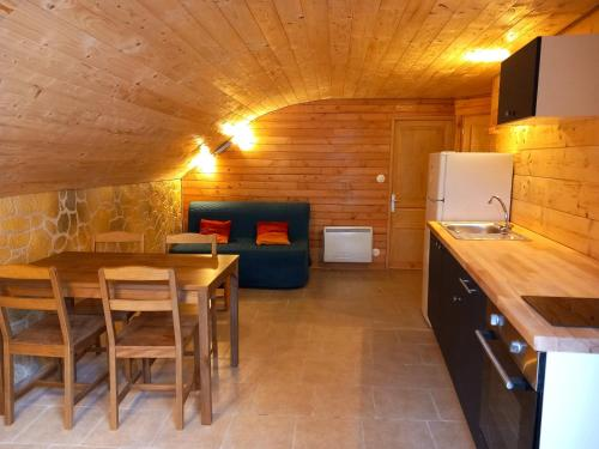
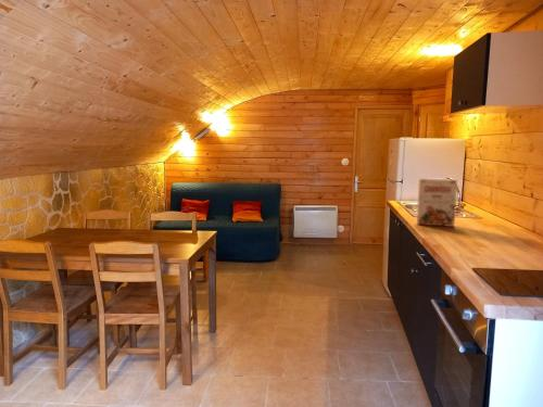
+ cereal box [416,177,458,228]
